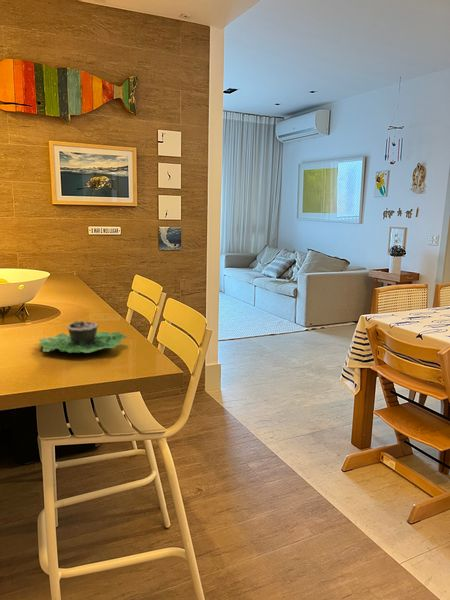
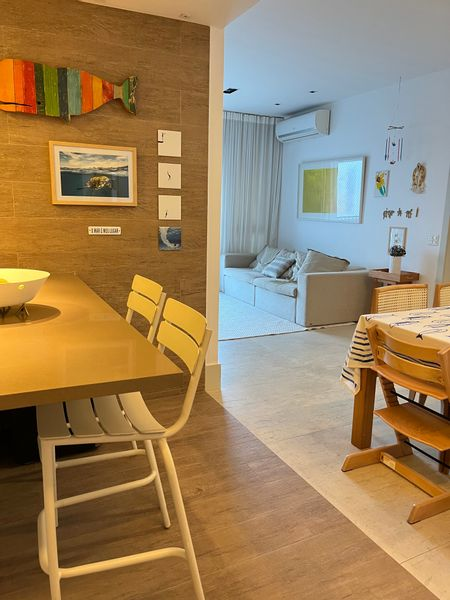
- succulent planter [37,320,128,354]
